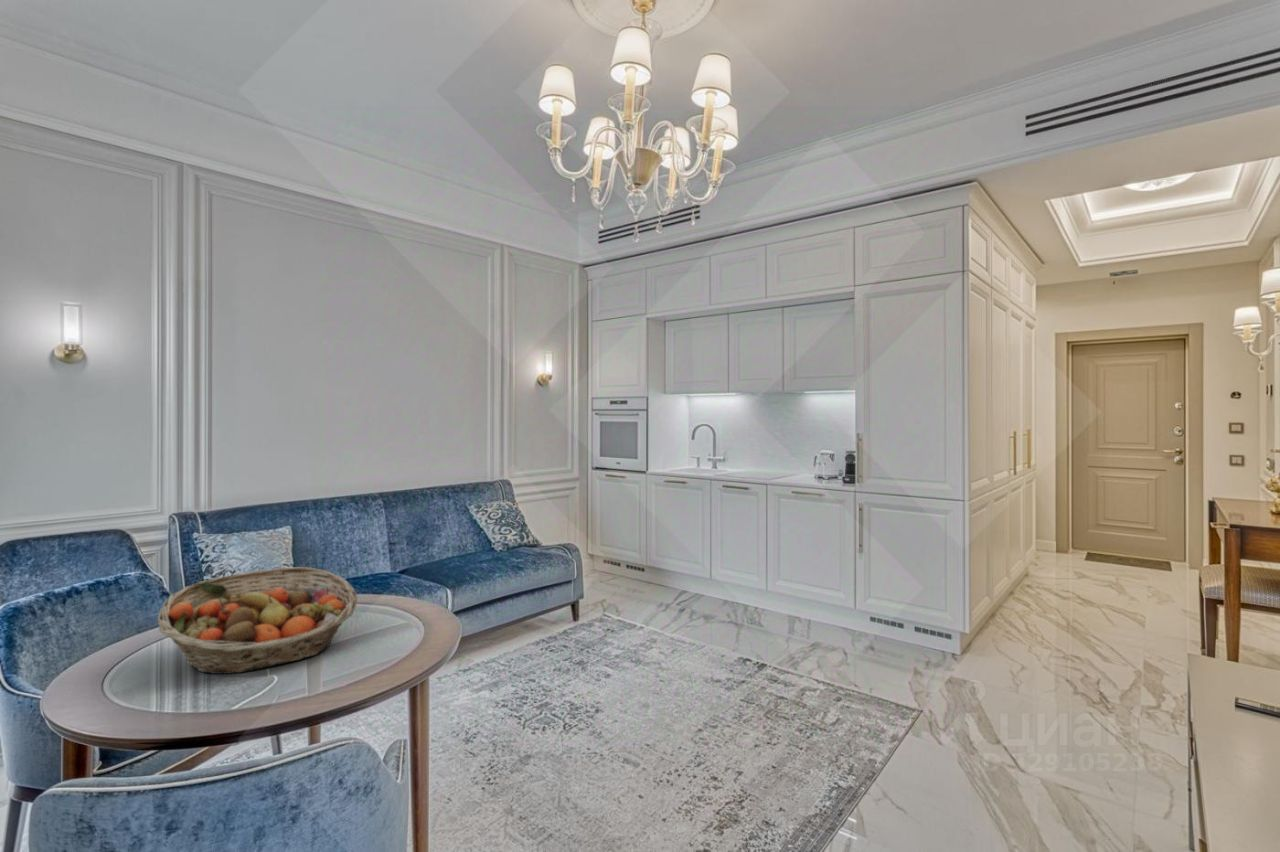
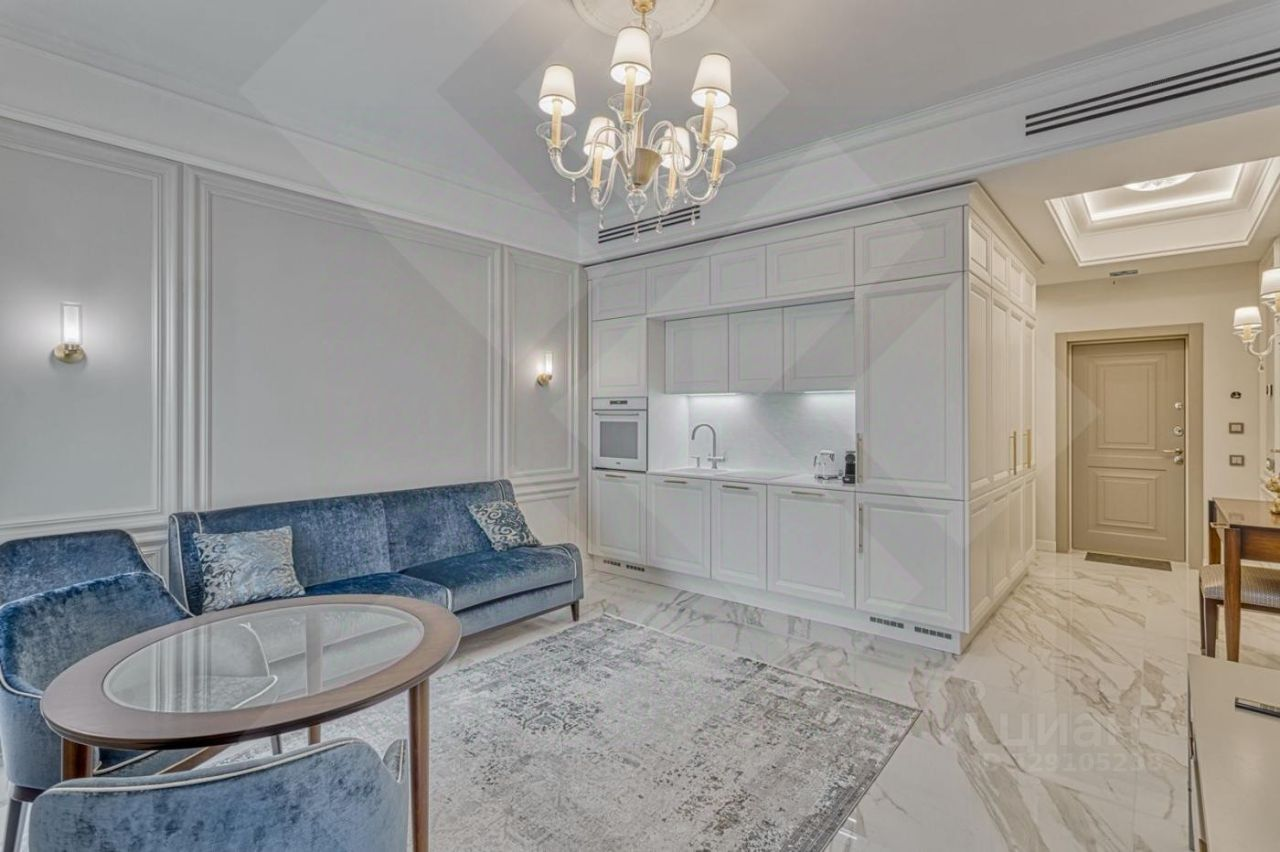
- fruit basket [157,566,359,675]
